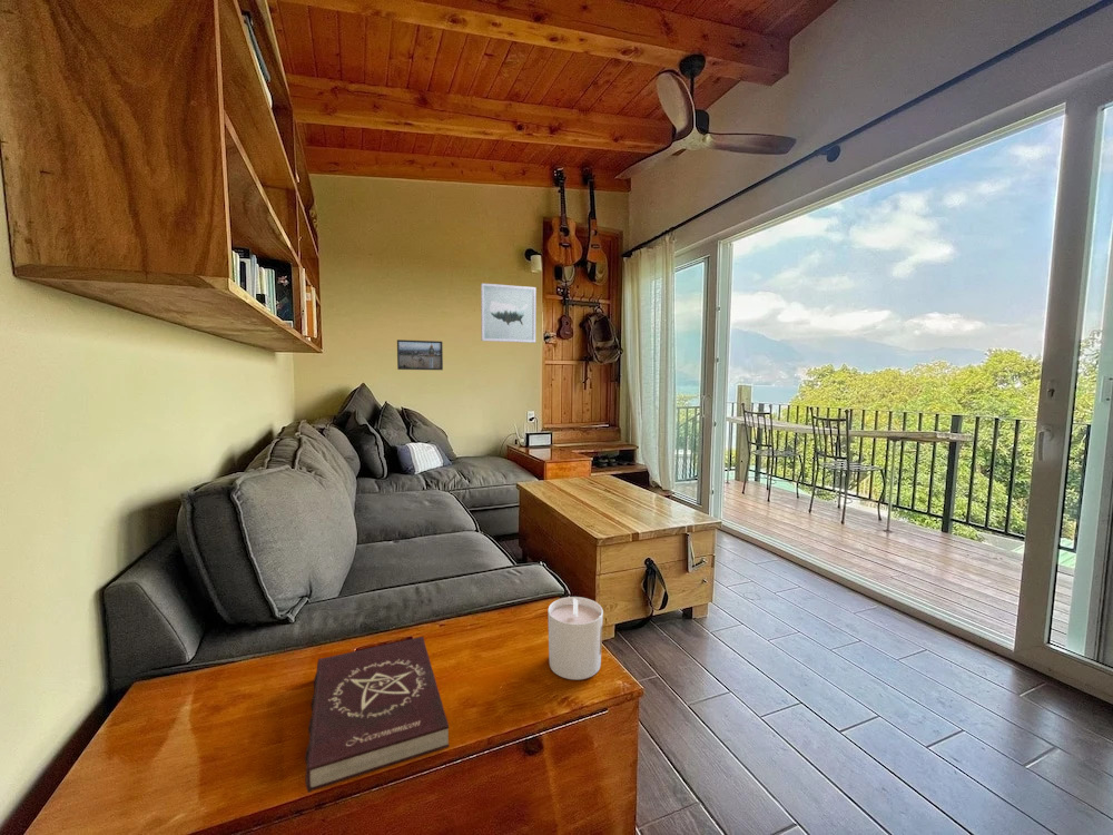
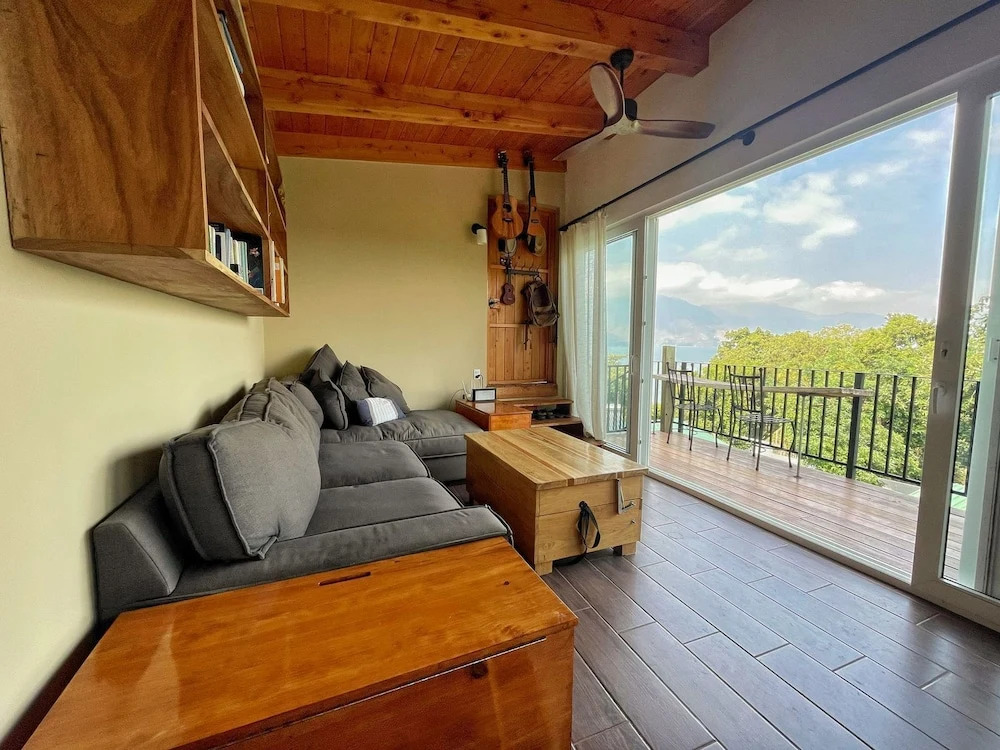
- candle [546,596,604,681]
- book [304,636,450,794]
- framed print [396,338,444,371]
- wall art [480,282,536,344]
